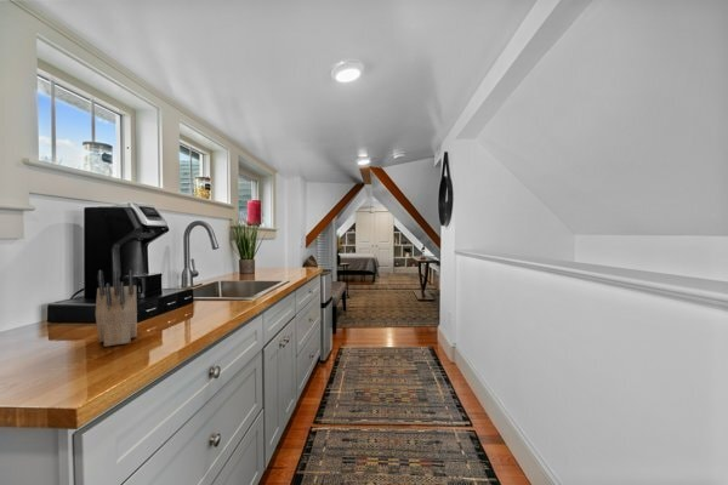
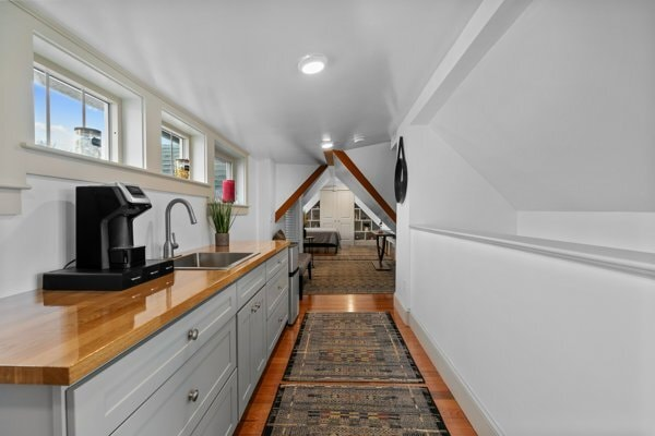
- knife block [95,269,138,348]
